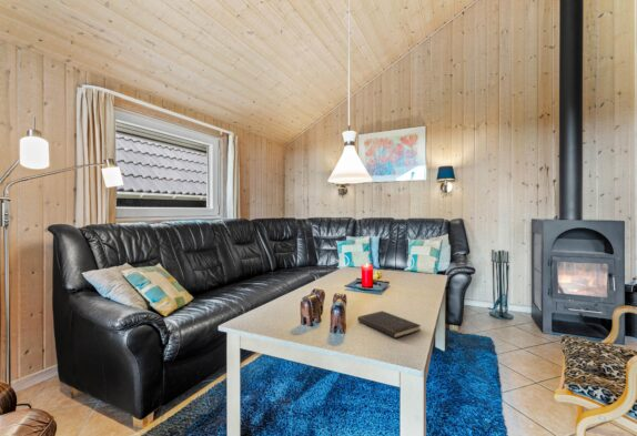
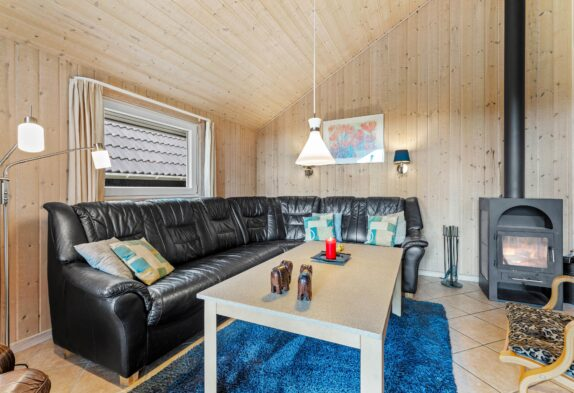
- hardcover book [356,310,422,339]
